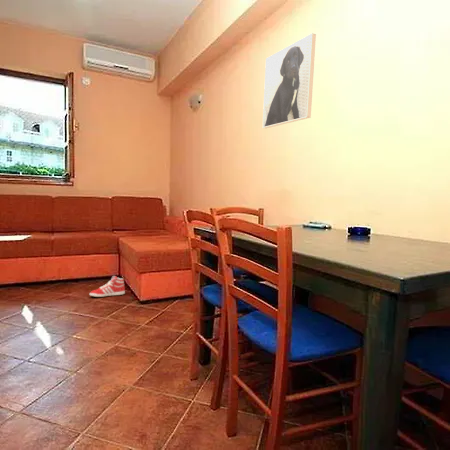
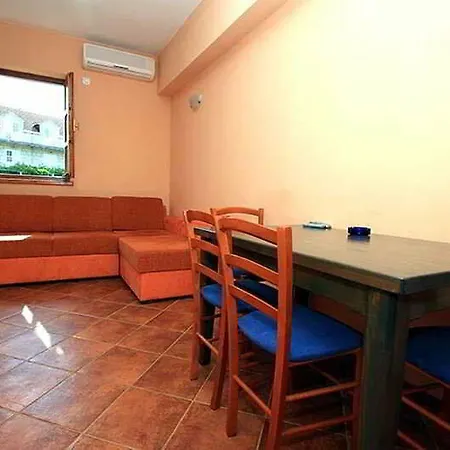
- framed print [262,32,317,129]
- sneaker [89,275,126,298]
